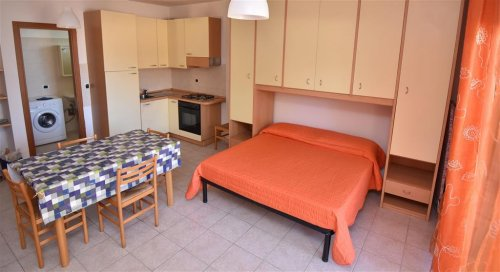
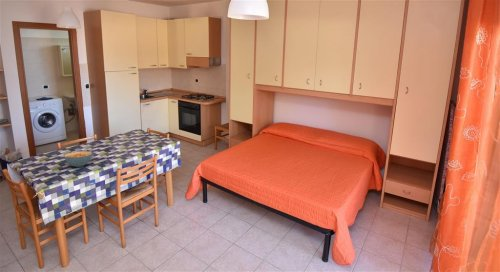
+ cereal bowl [63,150,93,168]
